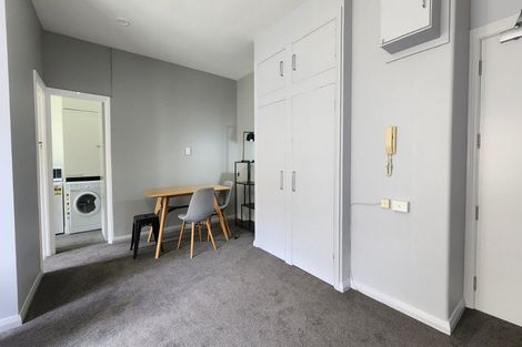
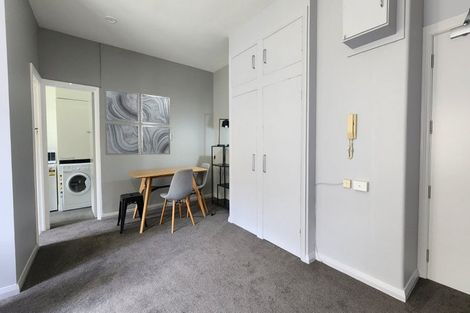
+ wall art [103,88,171,156]
